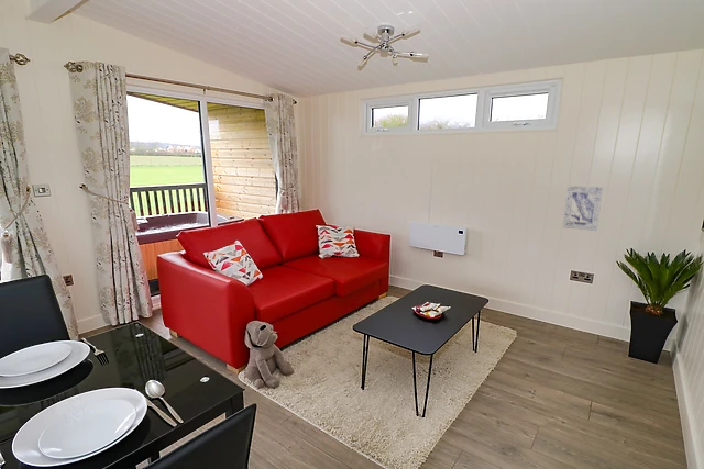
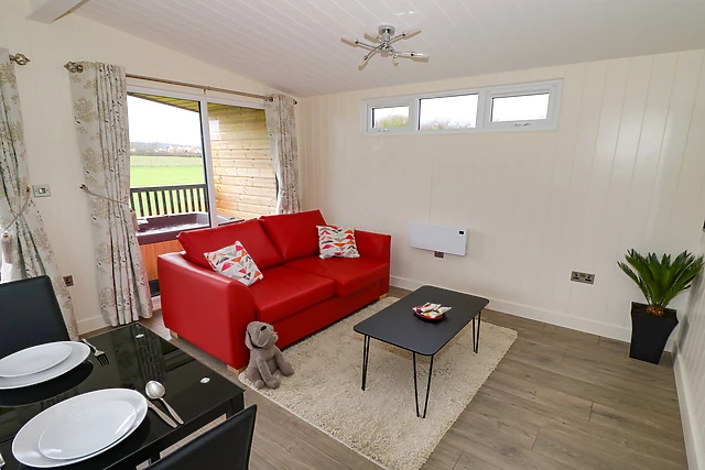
- wall art [562,185,604,232]
